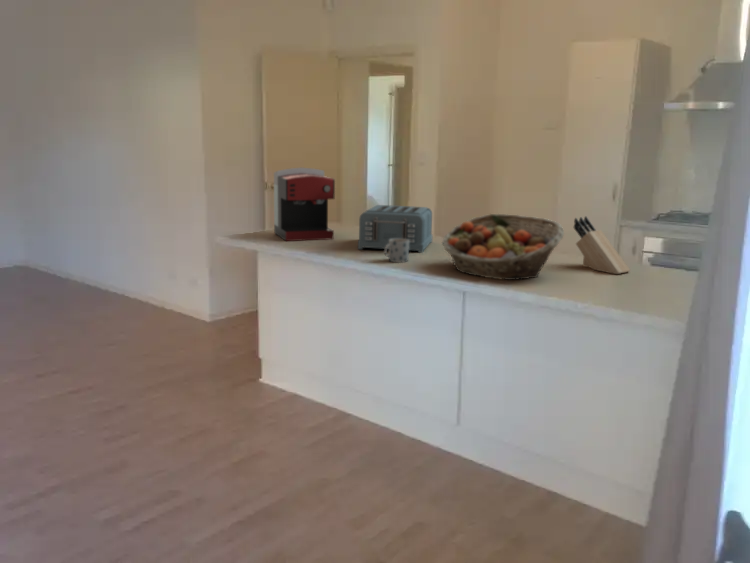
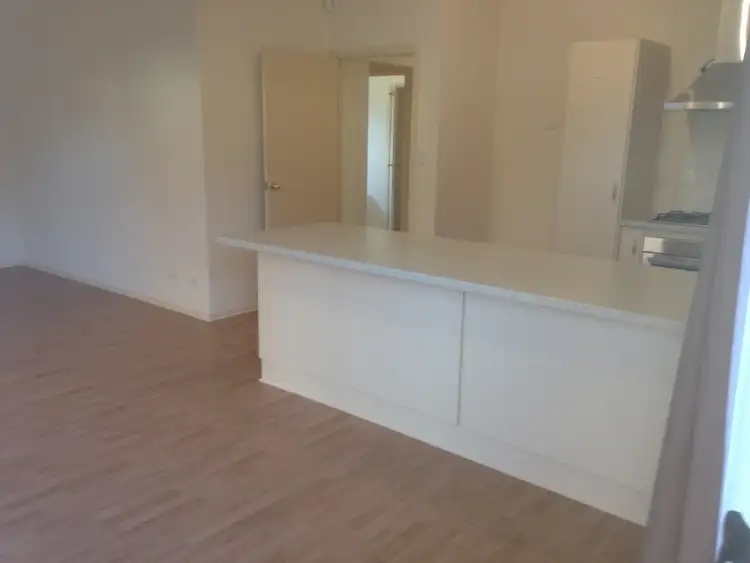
- fruit basket [441,213,565,281]
- mug [383,239,410,264]
- toaster [357,204,434,254]
- knife block [573,215,631,275]
- coffee maker [273,167,336,242]
